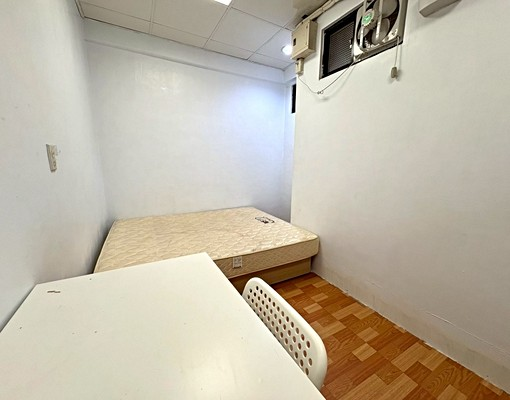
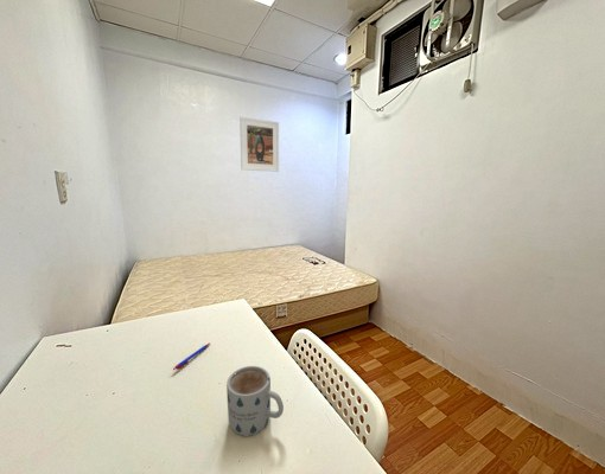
+ mug [225,365,285,437]
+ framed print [238,116,280,173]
+ pen [172,341,212,371]
